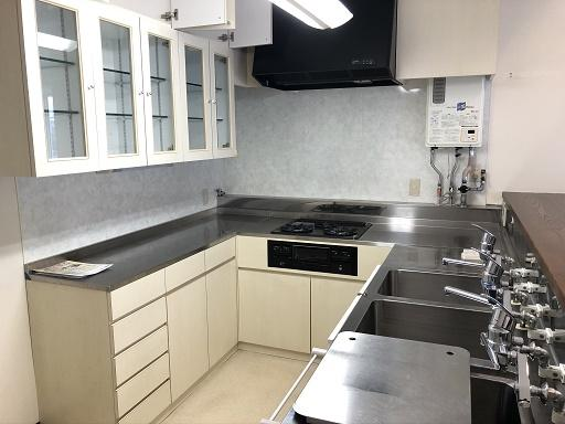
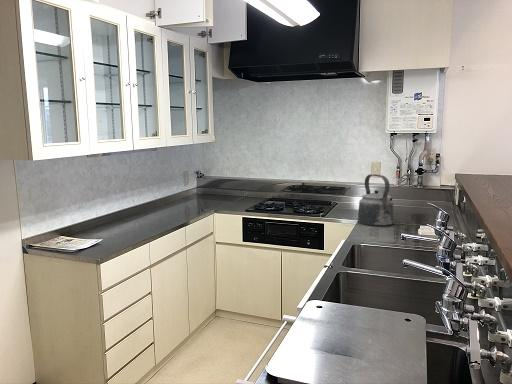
+ kettle [357,173,395,227]
